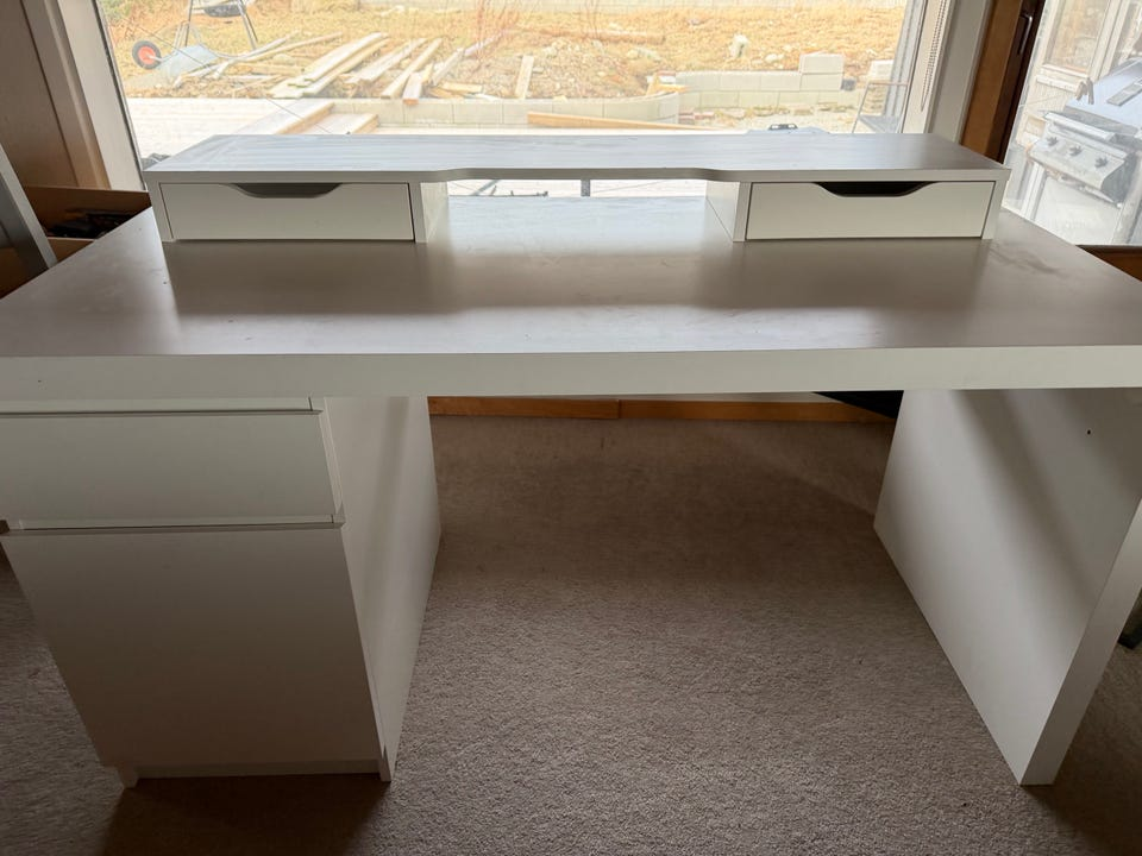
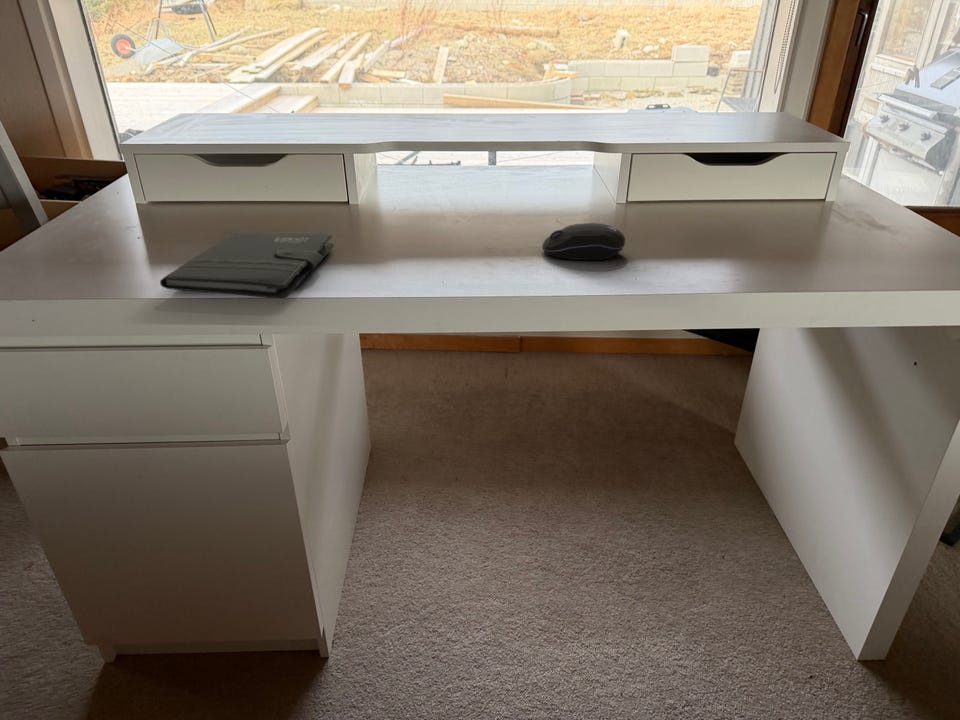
+ notepad [159,231,335,299]
+ computer mouse [541,222,626,261]
